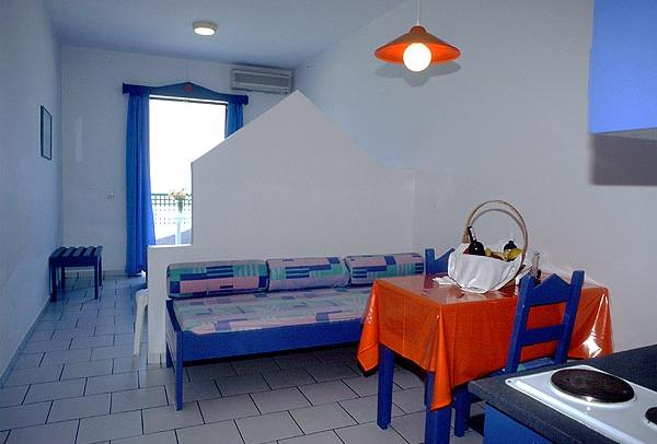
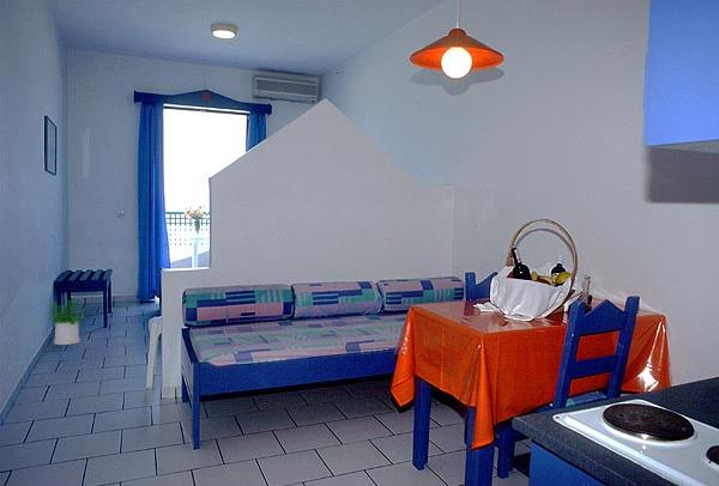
+ potted plant [47,298,86,346]
